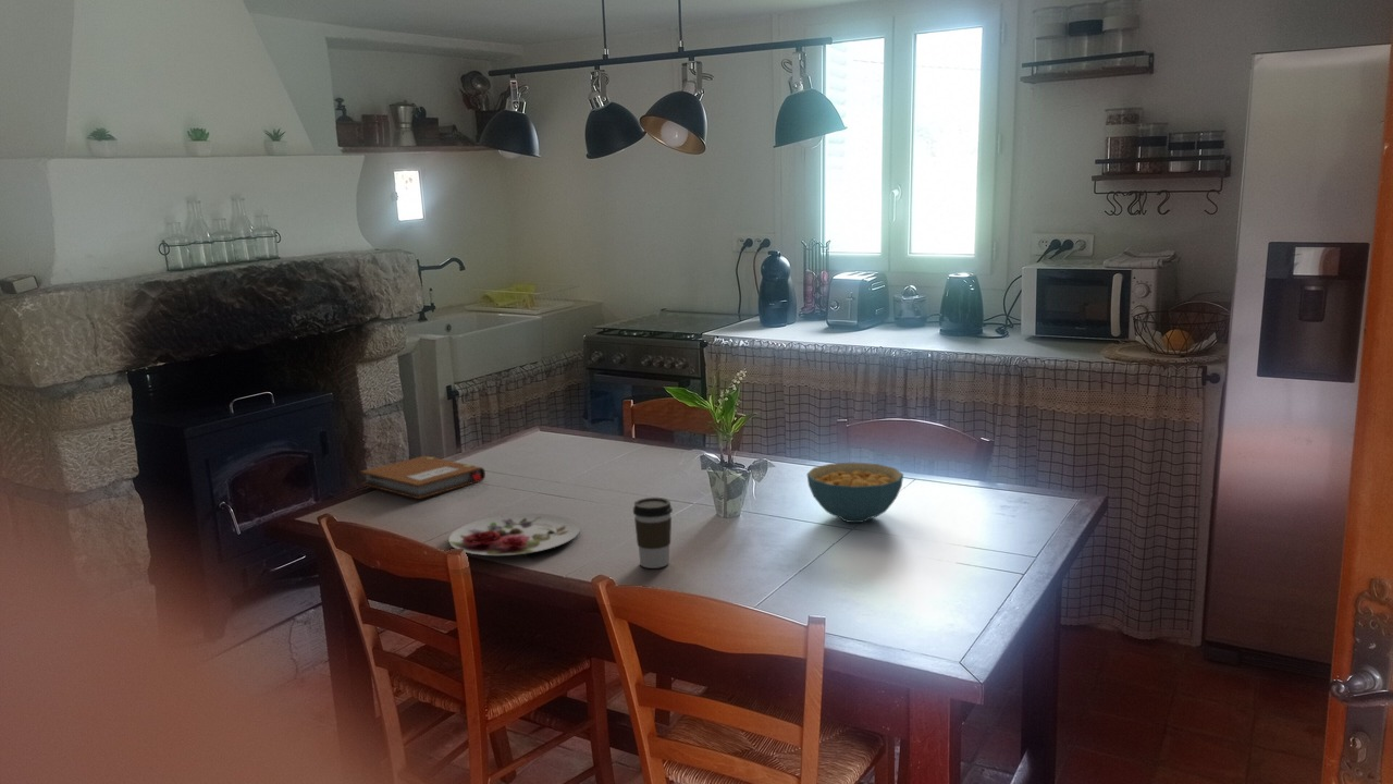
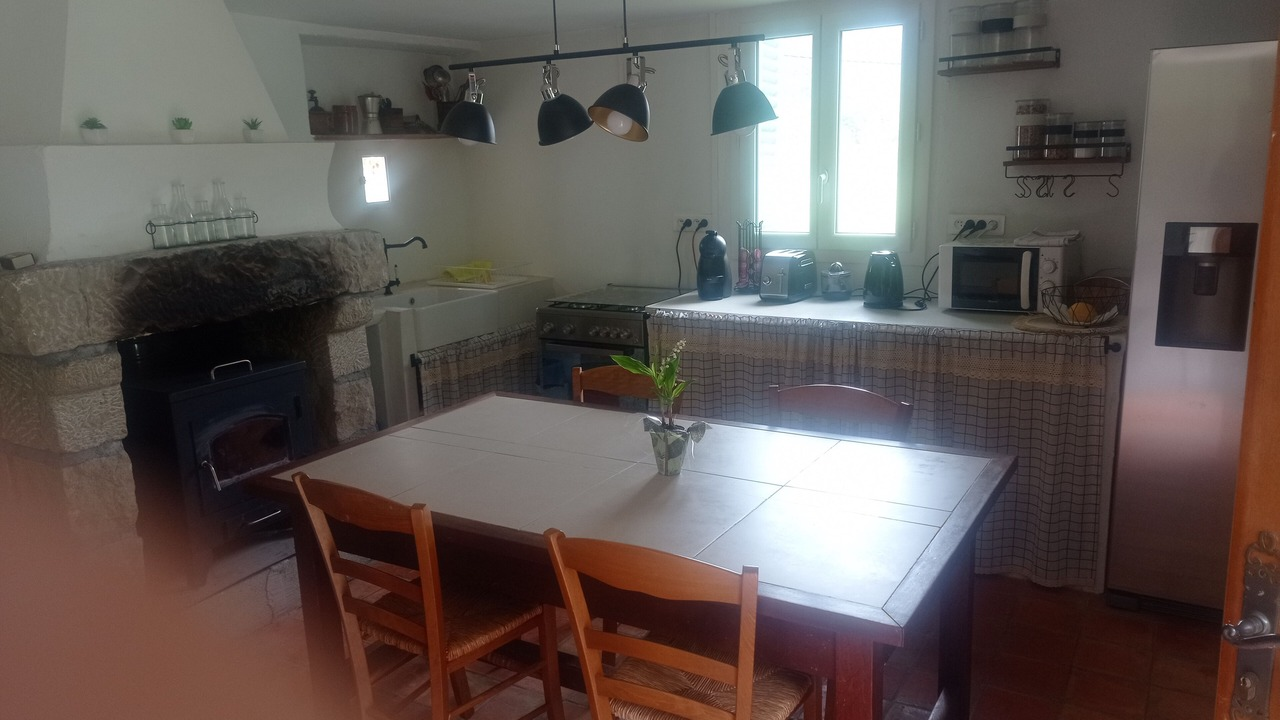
- coffee cup [632,497,674,569]
- notebook [360,455,486,500]
- plate [447,513,581,556]
- cereal bowl [805,462,904,524]
